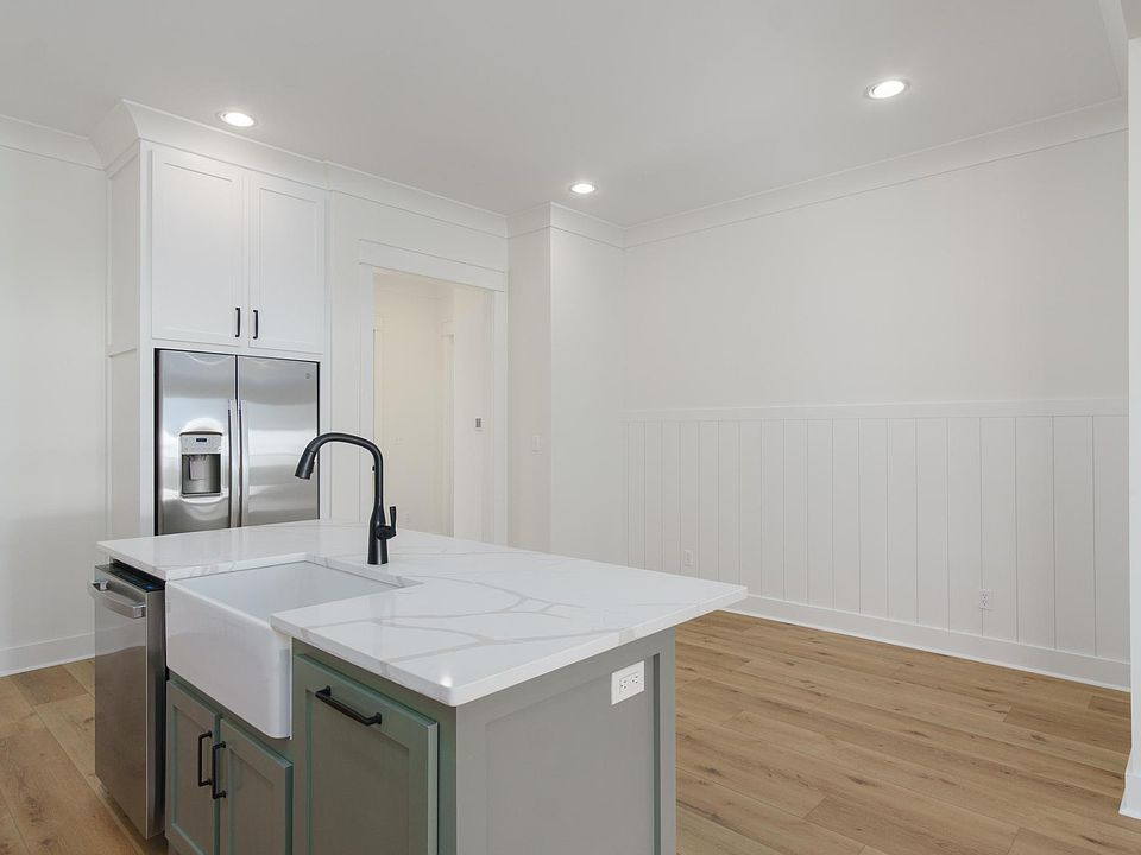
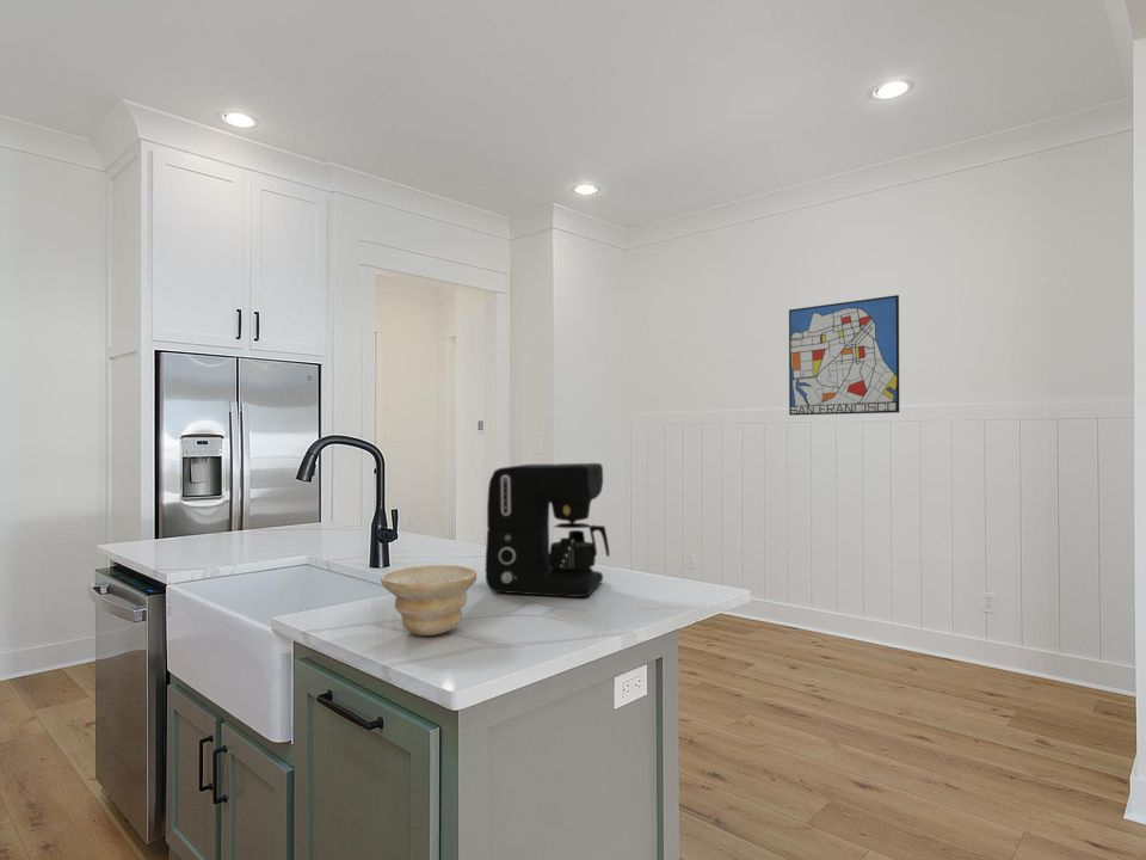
+ bowl [380,564,478,637]
+ coffee maker [485,462,610,598]
+ wall art [788,294,900,417]
